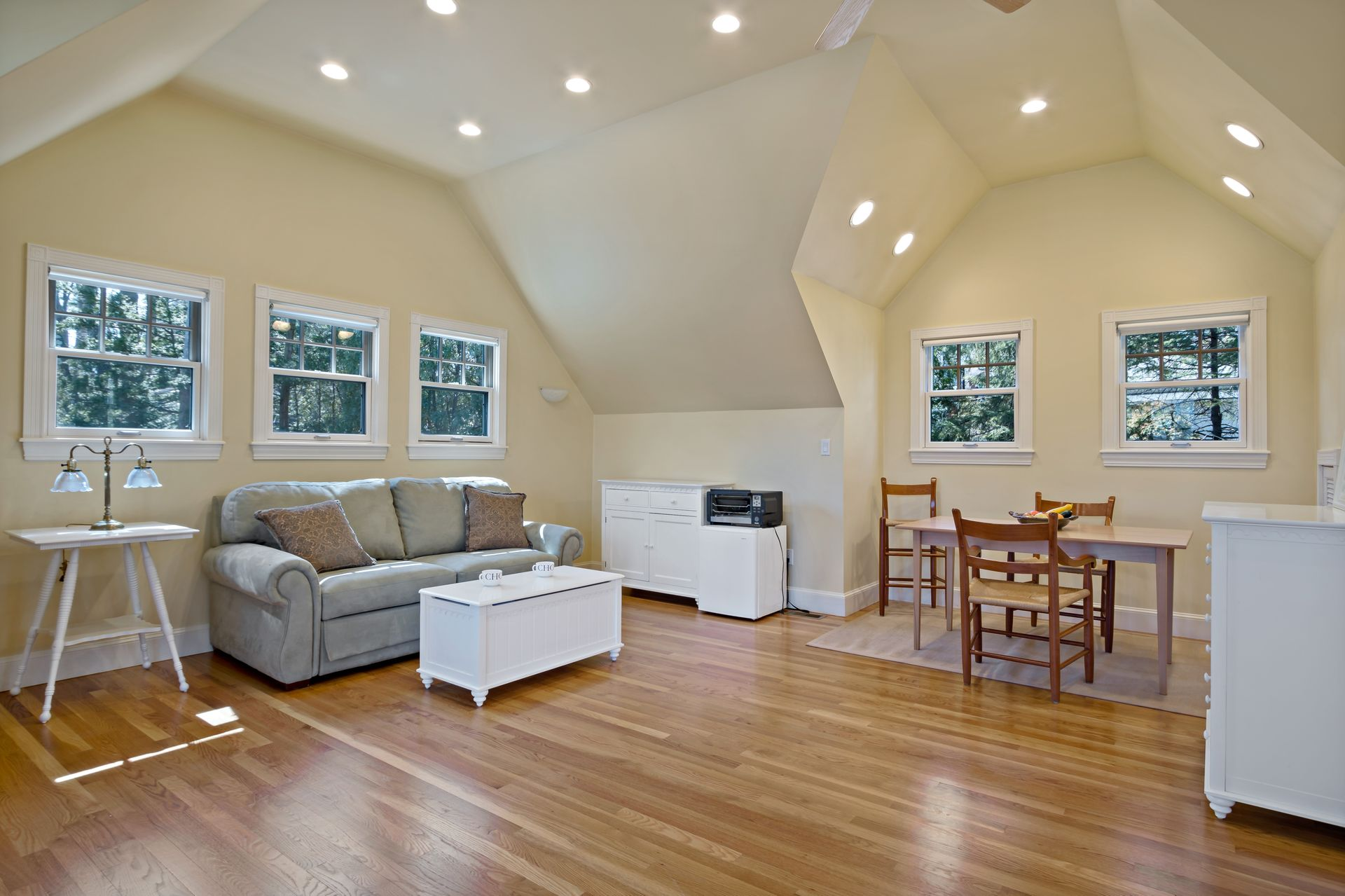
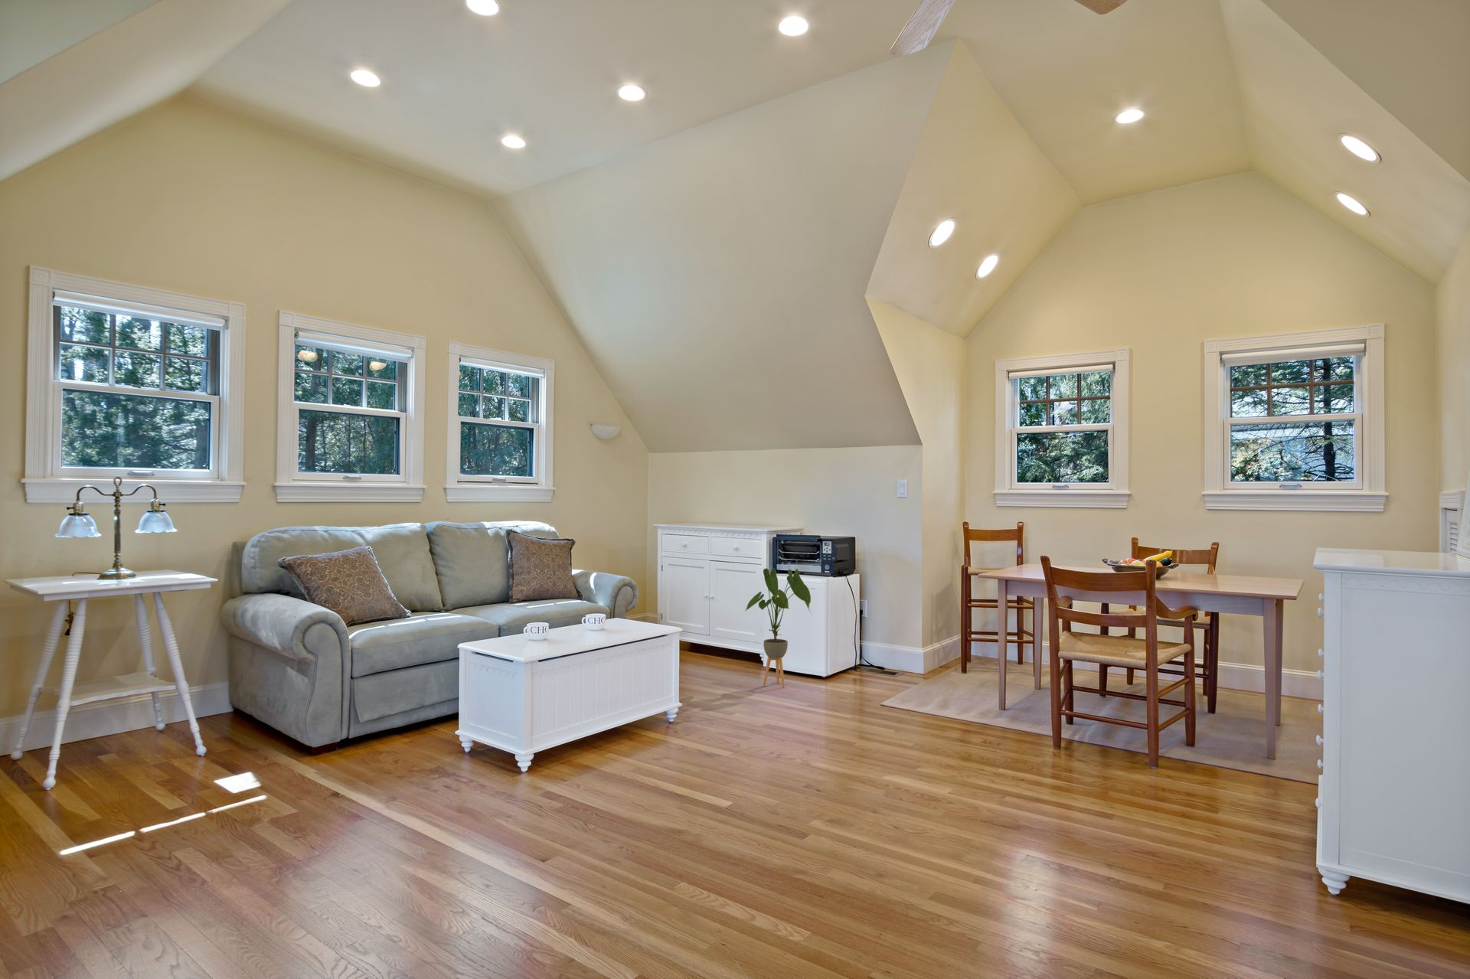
+ house plant [744,567,812,688]
